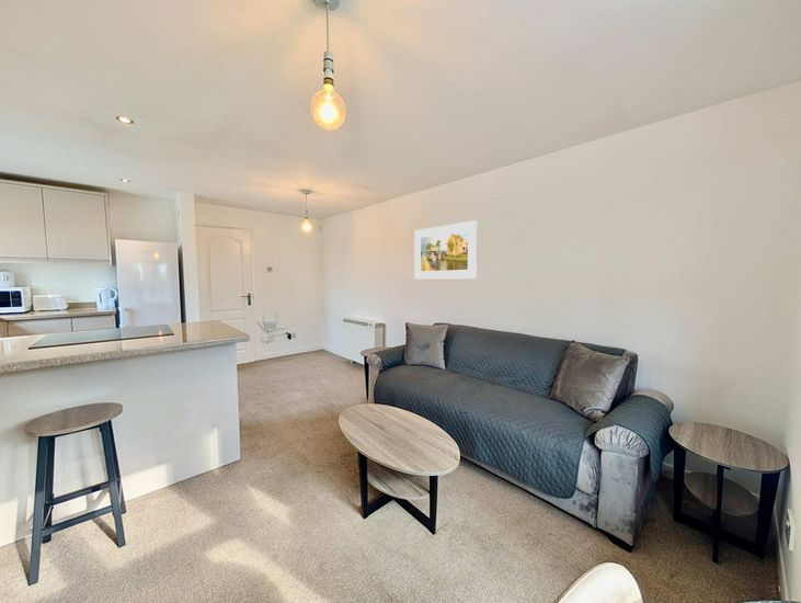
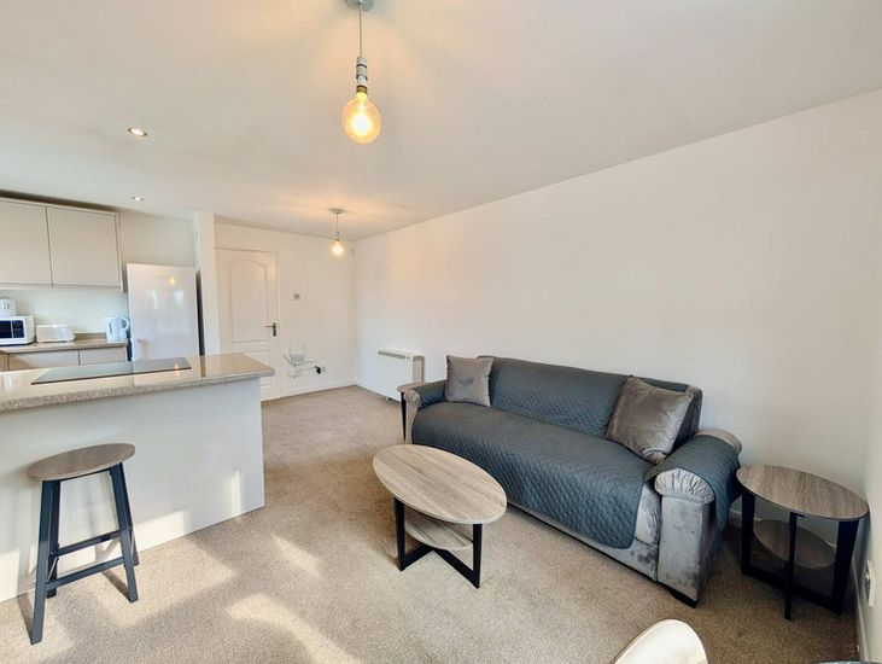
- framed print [414,219,478,280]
